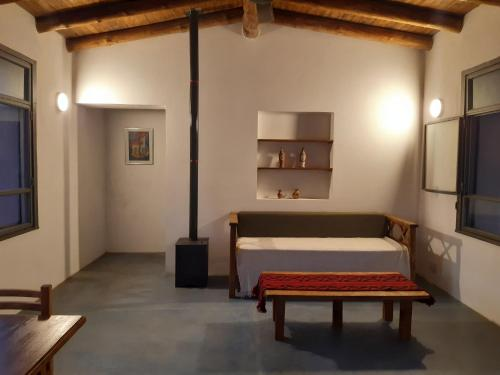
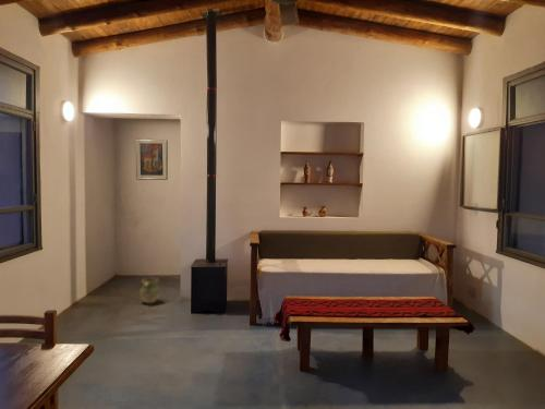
+ ceramic jug [138,277,161,304]
